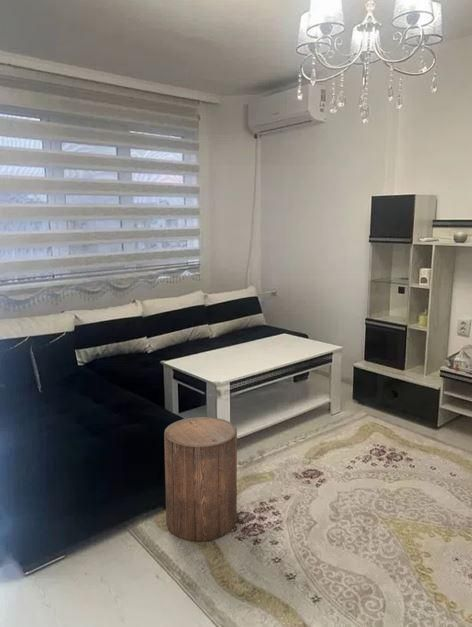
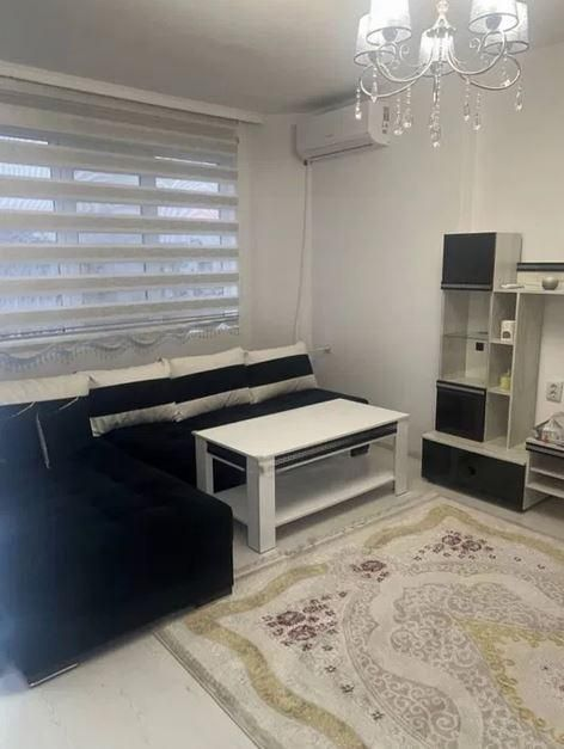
- stool [163,416,238,542]
